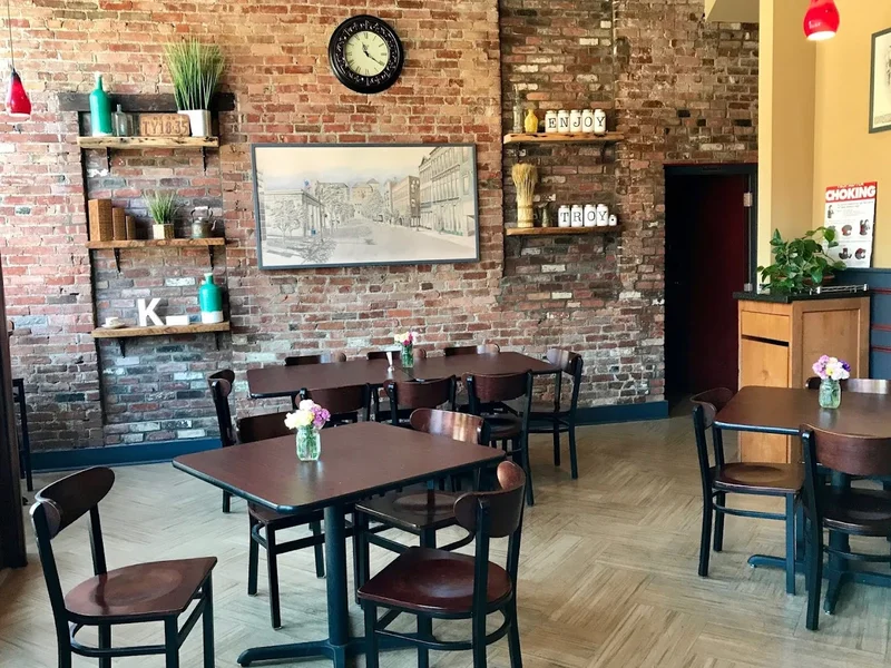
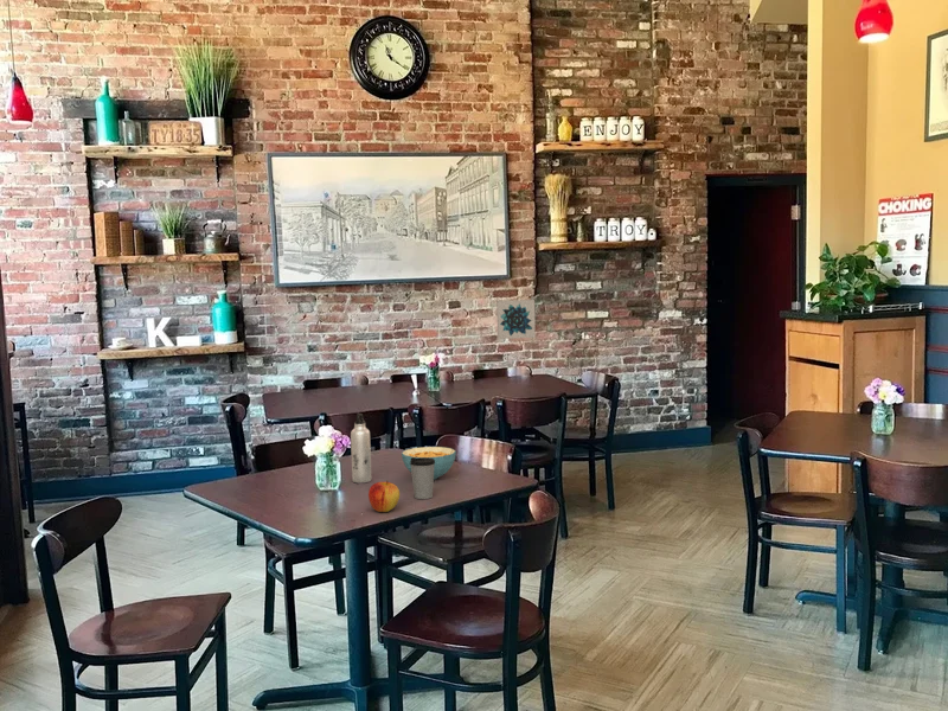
+ apple [367,480,401,513]
+ water bottle [350,412,372,485]
+ wall art [495,299,537,340]
+ coffee cup [410,457,435,500]
+ cereal bowl [401,446,457,481]
